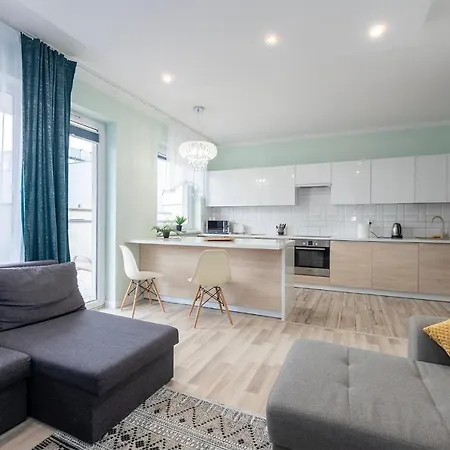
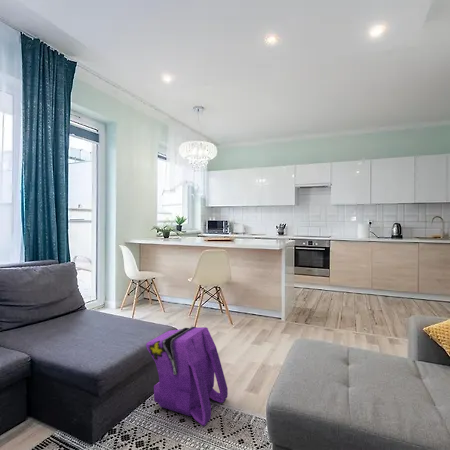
+ backpack [145,326,229,427]
